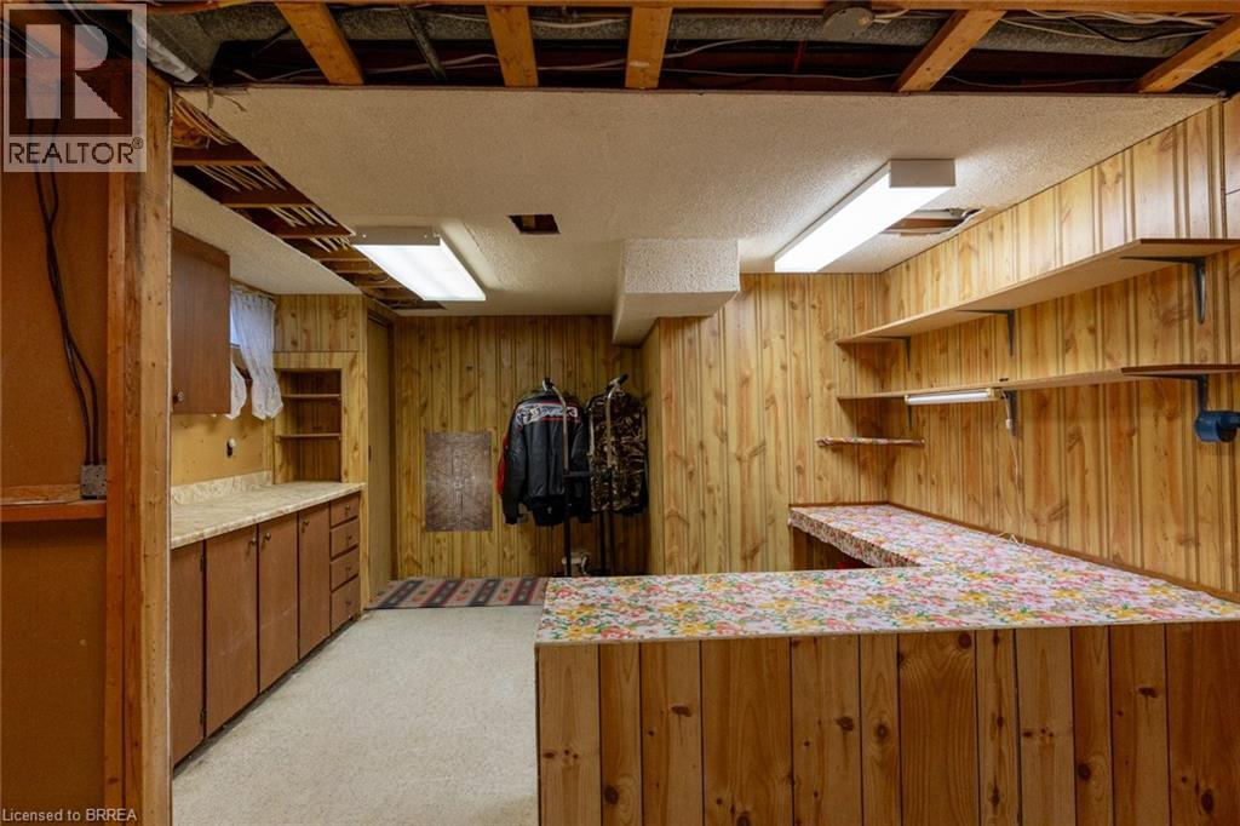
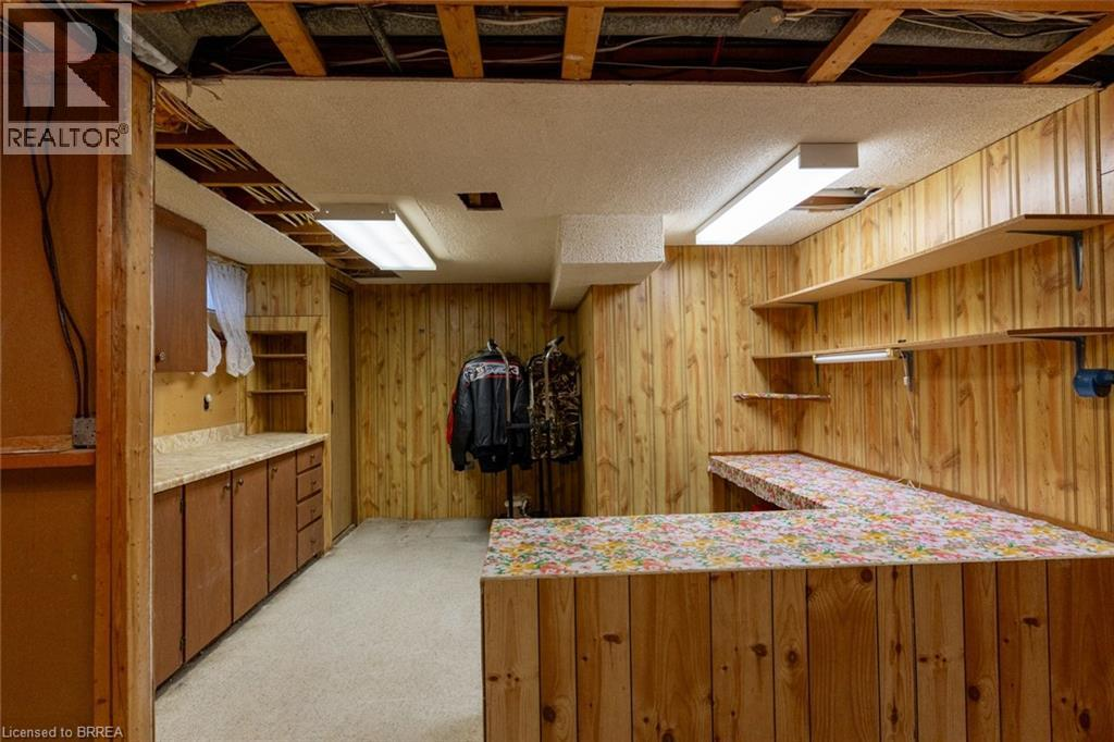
- rug [364,577,550,609]
- wall art [424,430,494,533]
